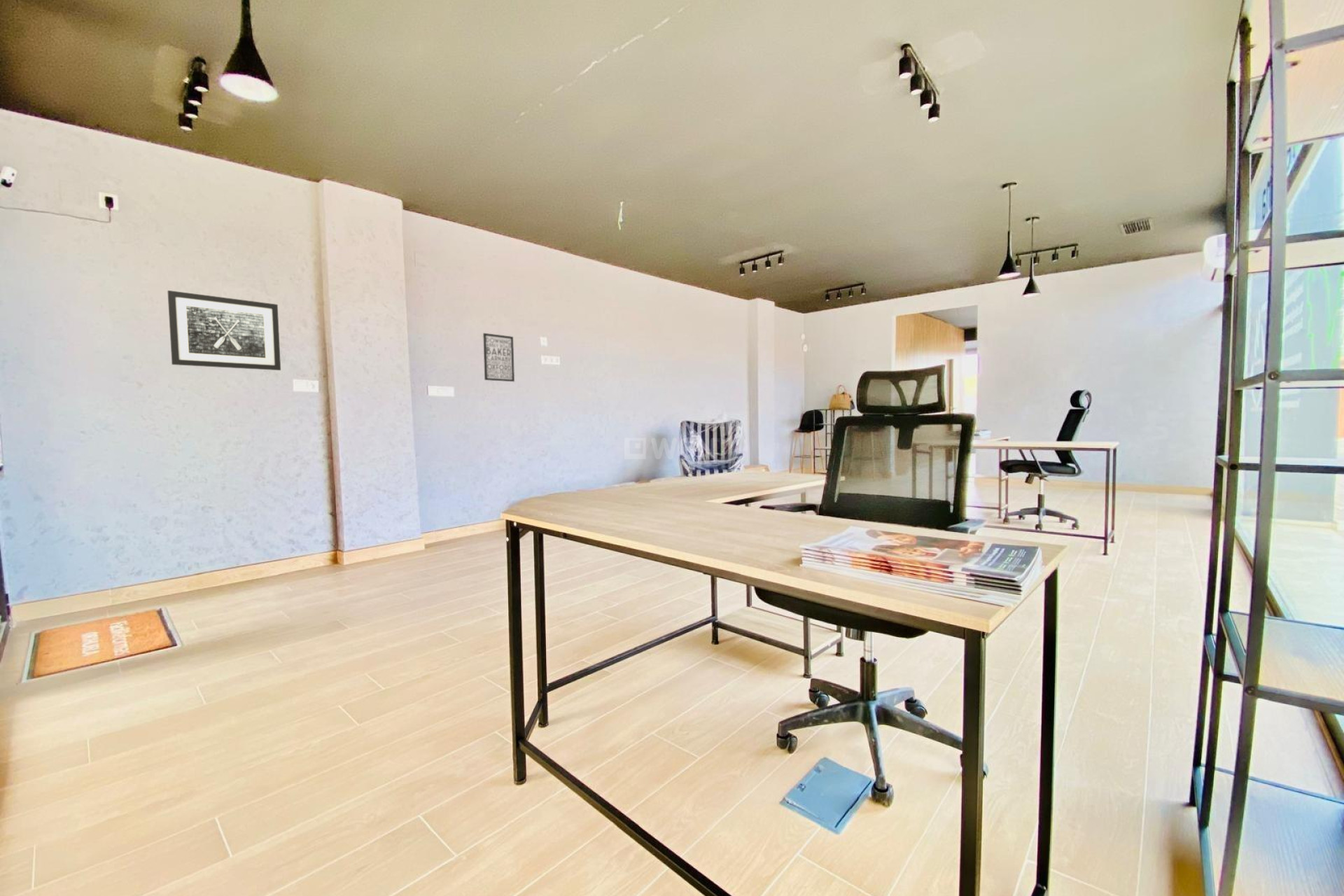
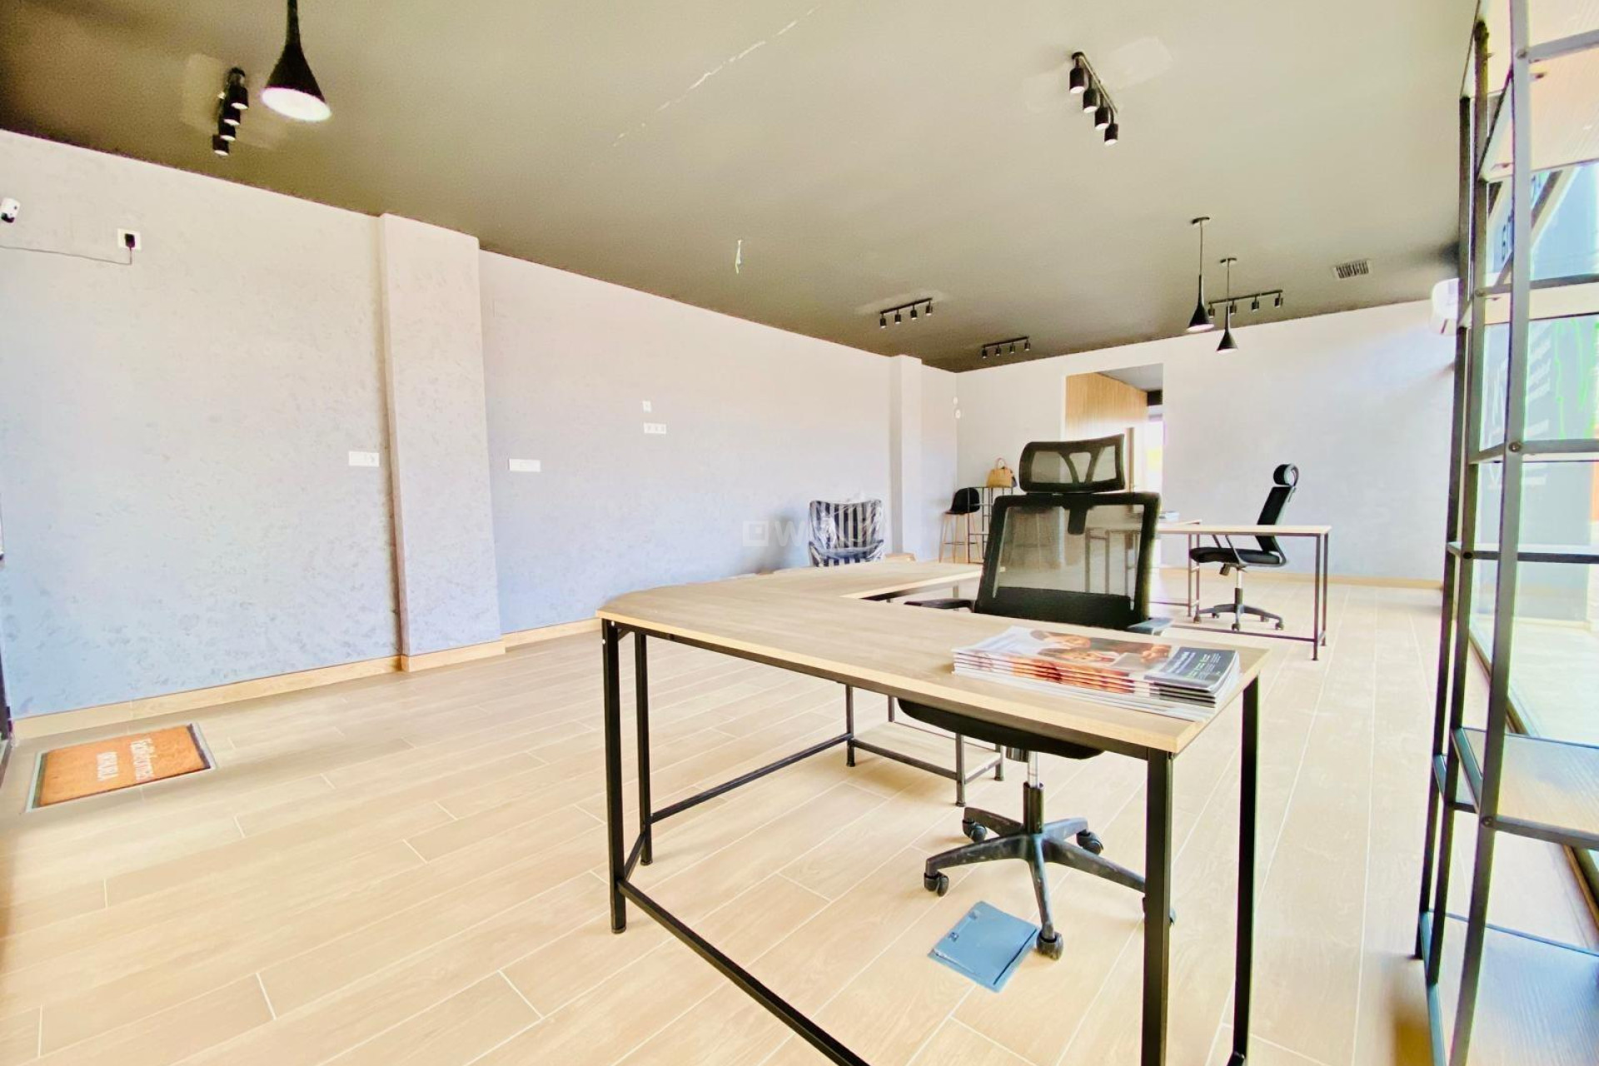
- wall art [167,290,281,371]
- wall art [482,332,515,382]
